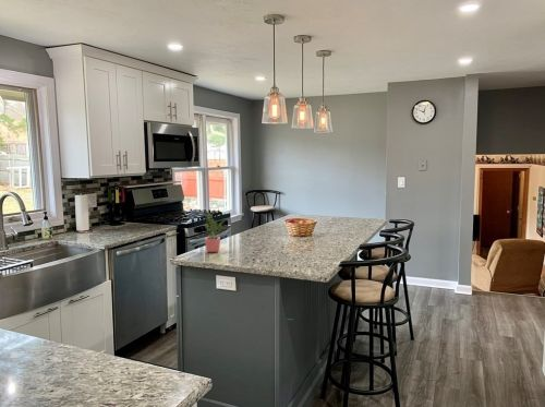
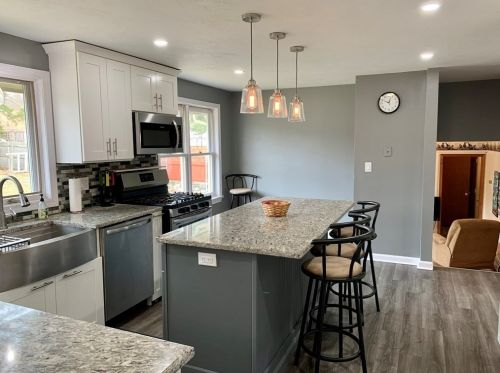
- potted plant [204,210,230,253]
